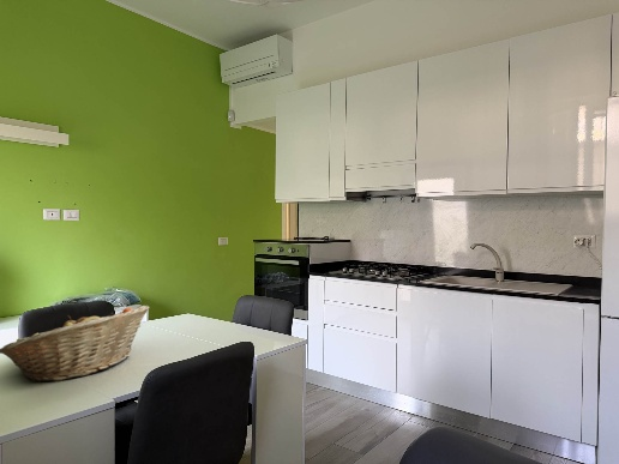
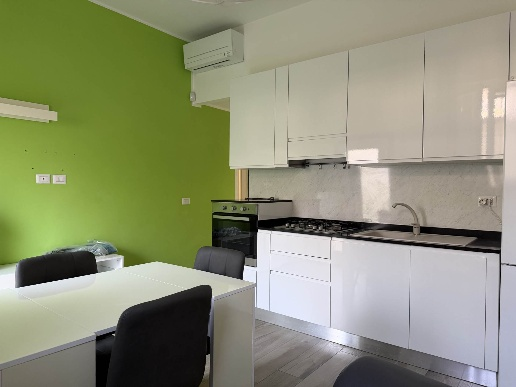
- fruit basket [0,305,150,384]
